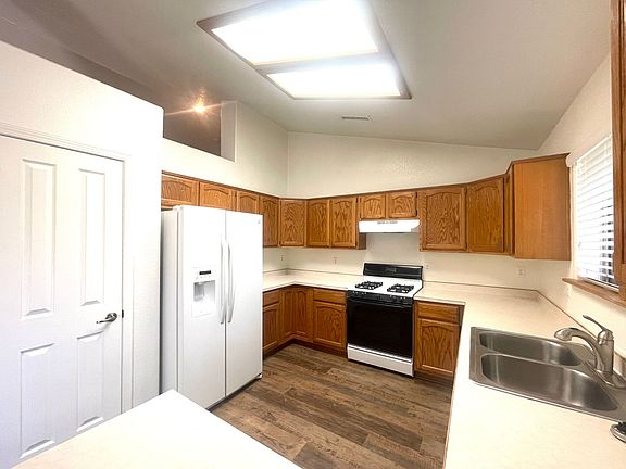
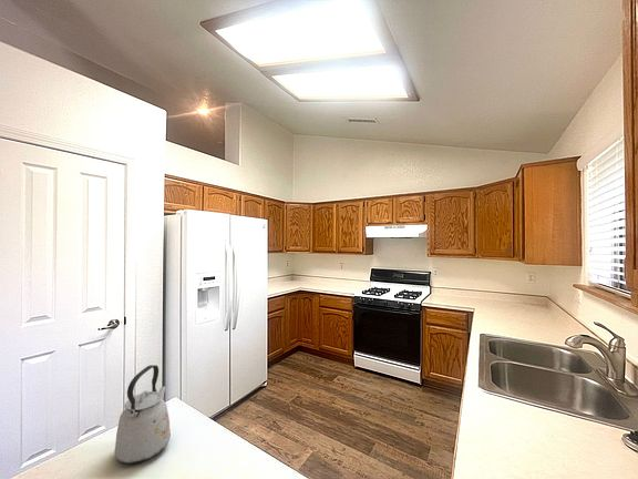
+ kettle [114,364,172,465]
